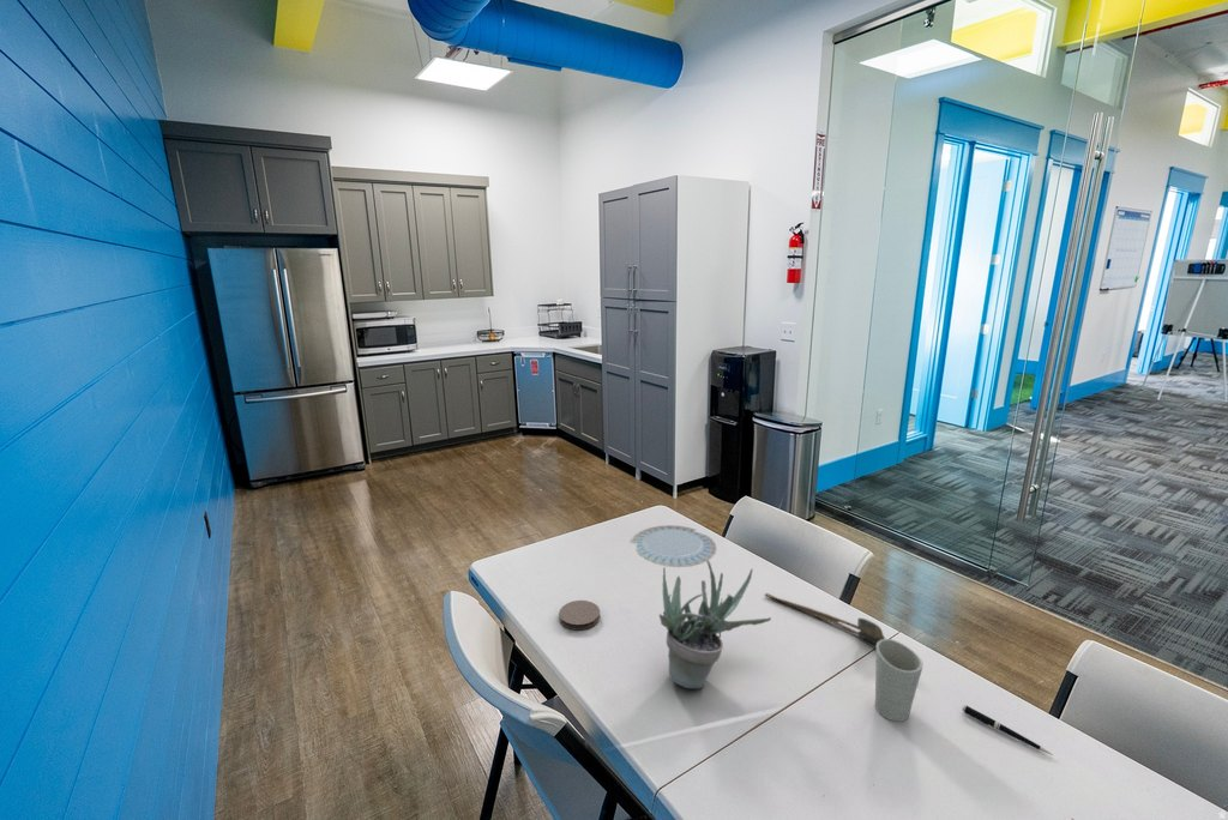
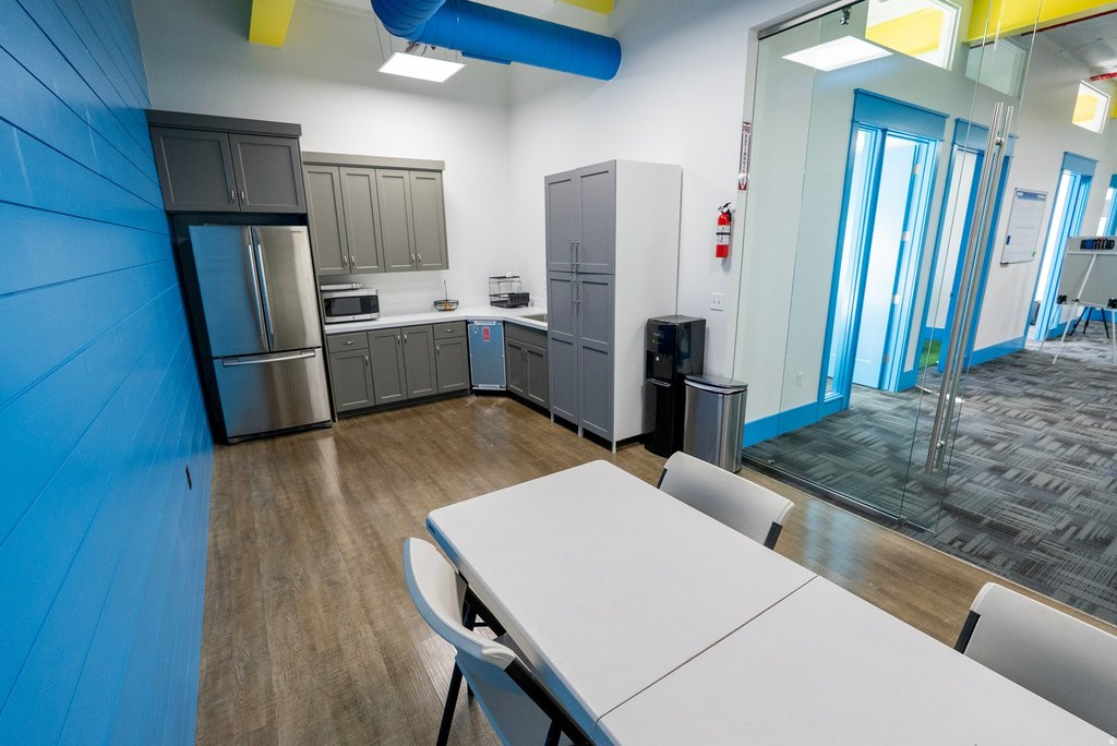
- chinaware [630,524,718,568]
- coaster [558,599,601,631]
- spoon [764,592,886,645]
- cup [874,638,925,723]
- pen [962,704,1054,756]
- succulent plant [658,560,772,691]
